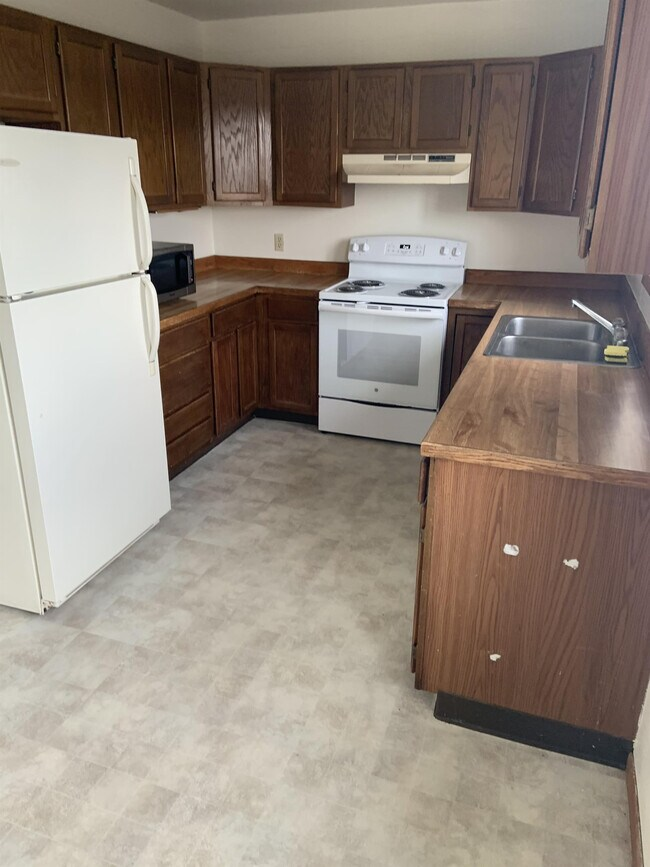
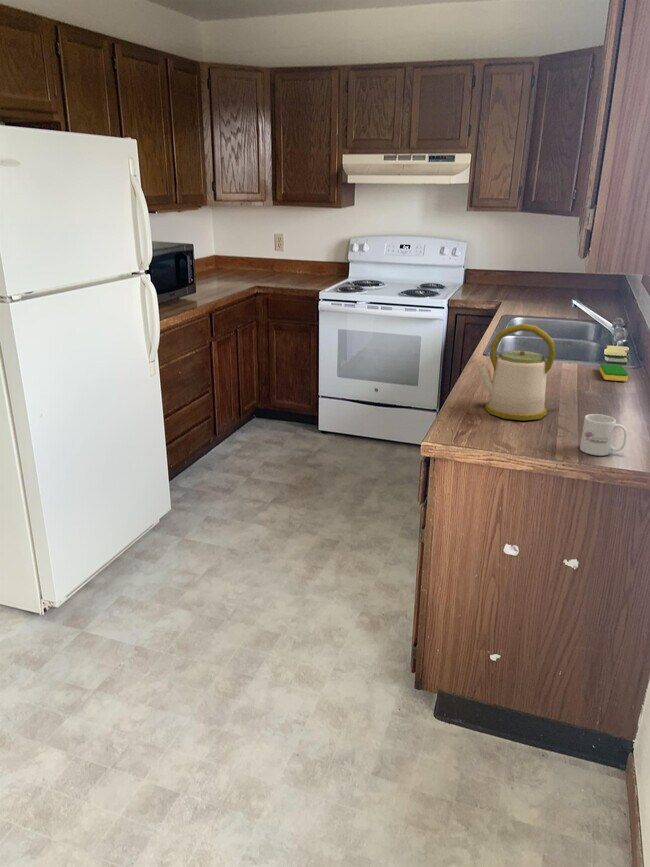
+ dish sponge [598,363,629,382]
+ kettle [476,323,556,421]
+ mug [579,413,628,457]
